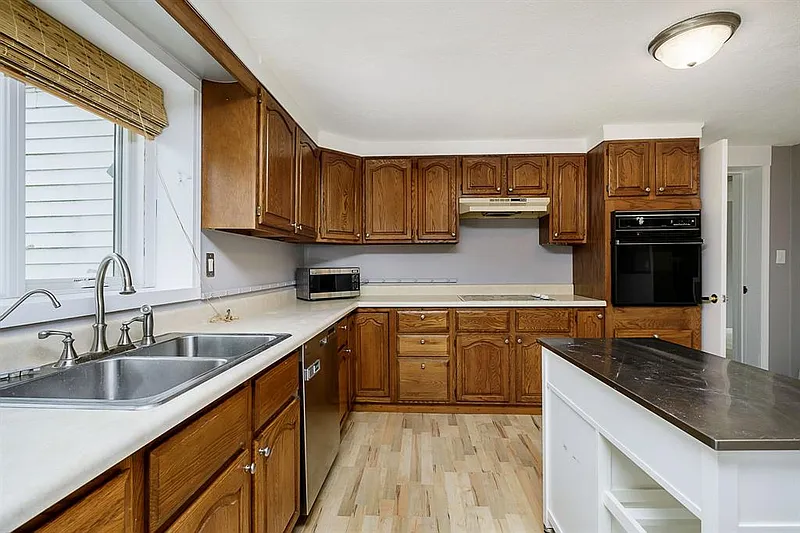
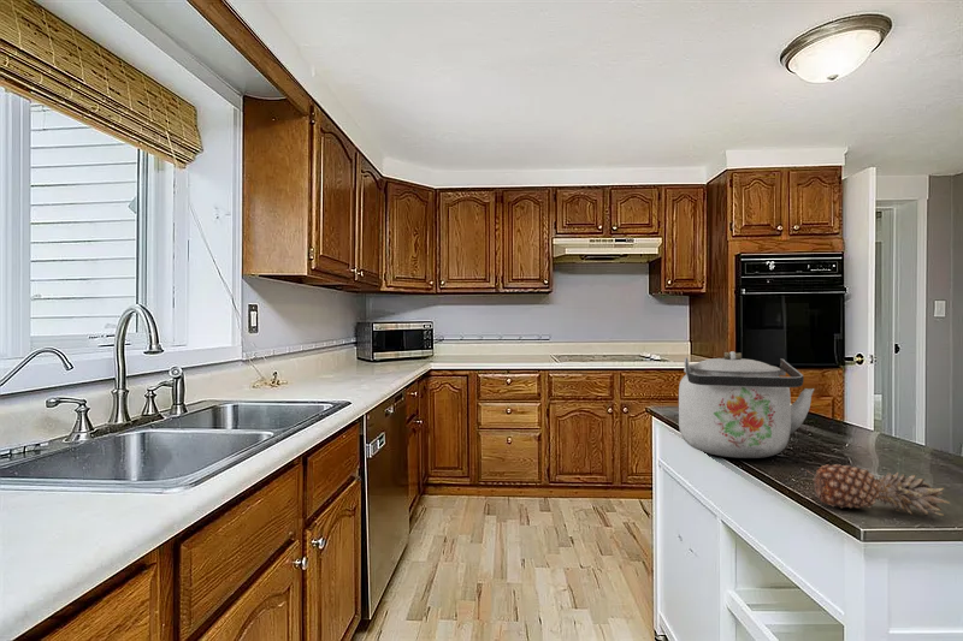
+ fruit [804,463,950,517]
+ kettle [678,350,815,459]
